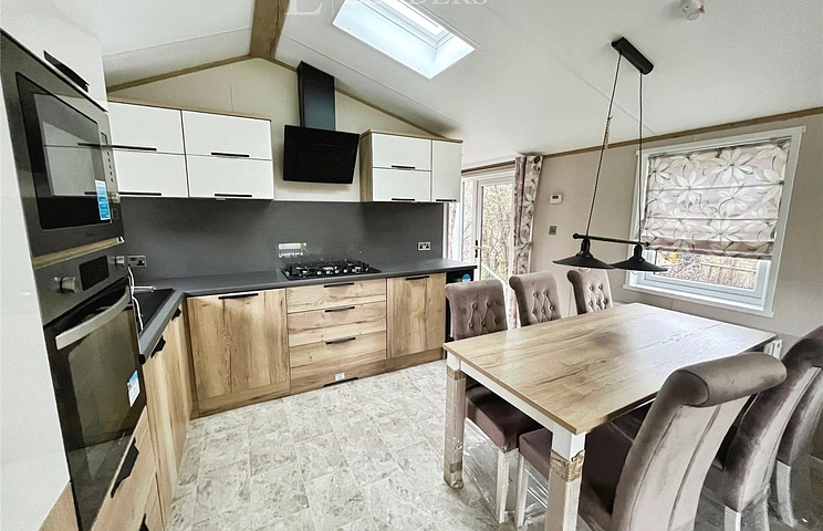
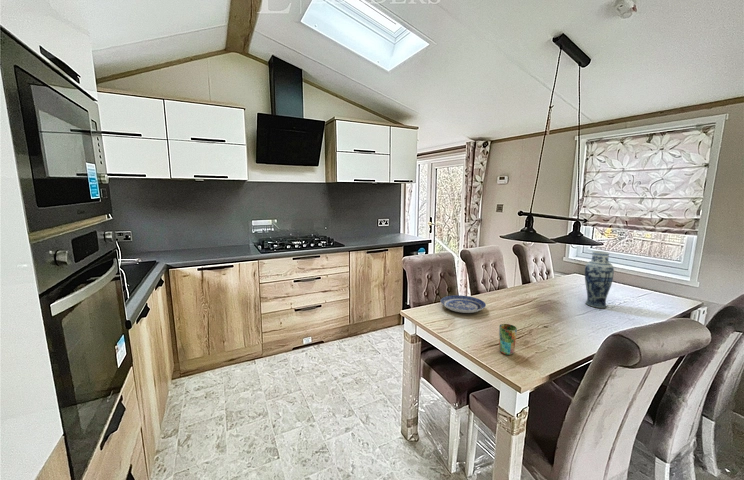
+ vase [584,250,615,309]
+ plate [440,294,487,314]
+ cup [498,323,518,356]
